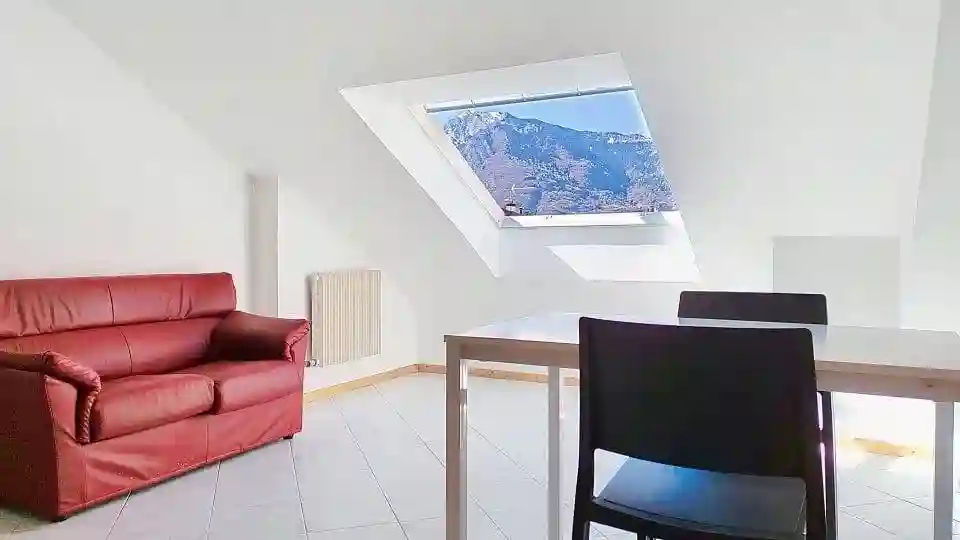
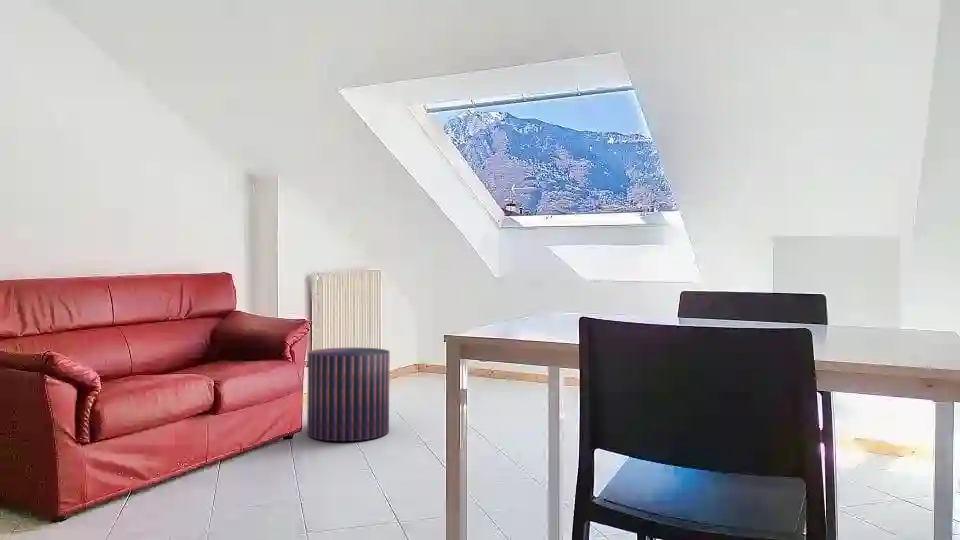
+ pouf [306,347,391,442]
